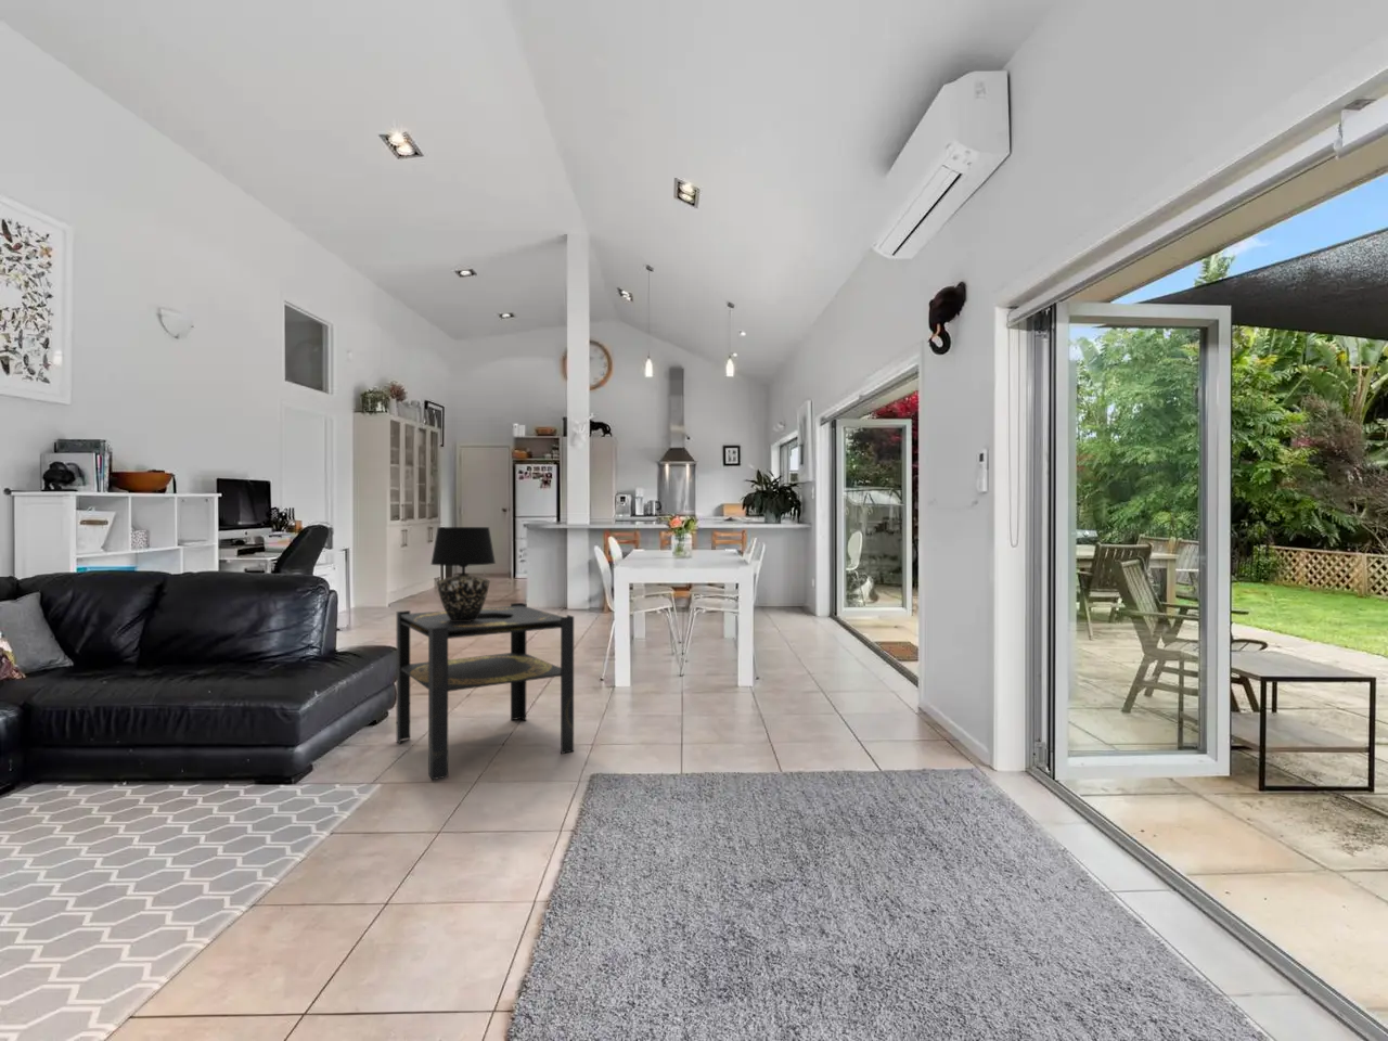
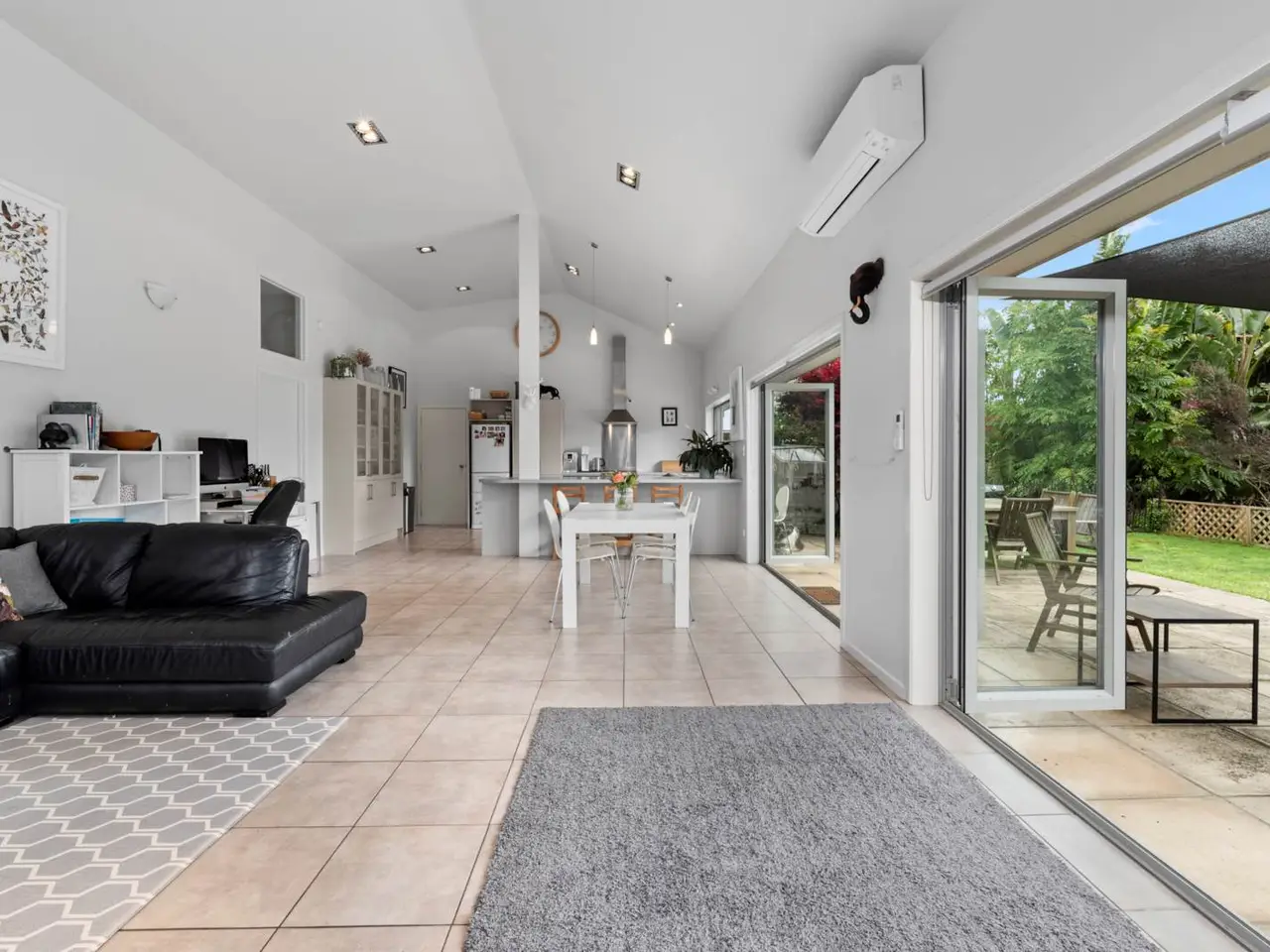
- side table [396,601,575,781]
- table lamp [430,526,496,621]
